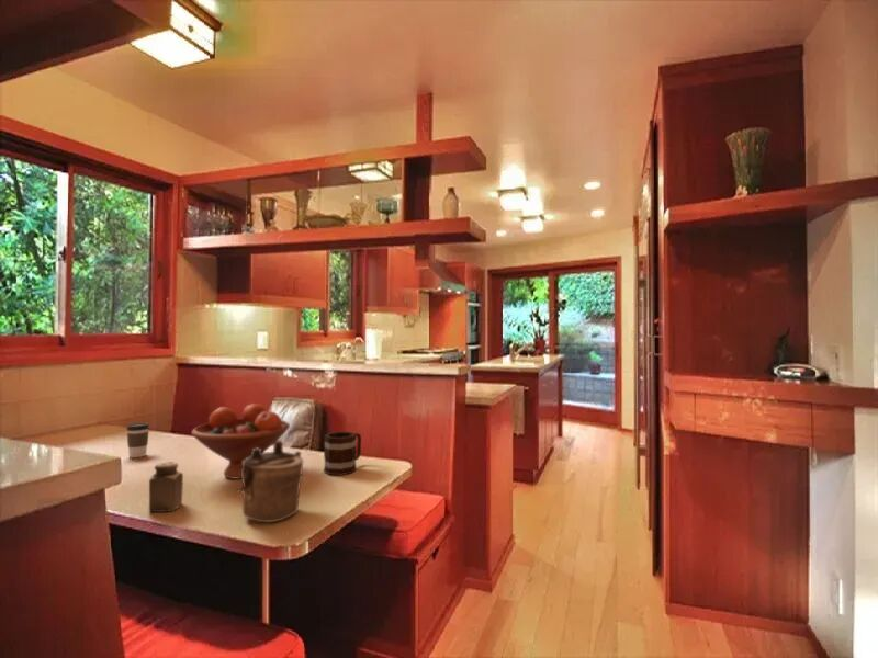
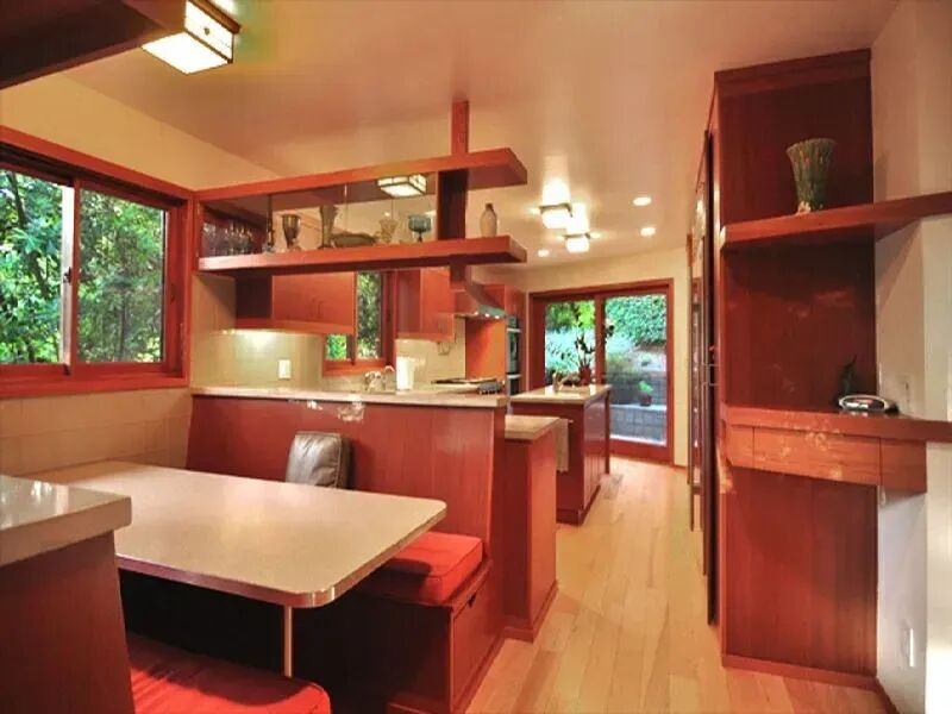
- coffee cup [125,422,150,458]
- mug [323,431,362,476]
- salt shaker [148,461,184,513]
- teapot [236,440,304,523]
- fruit bowl [190,402,291,480]
